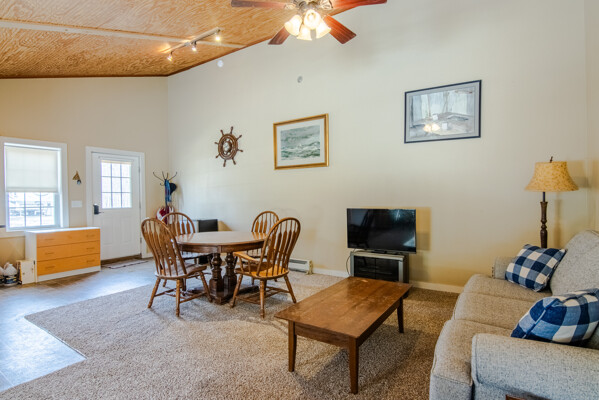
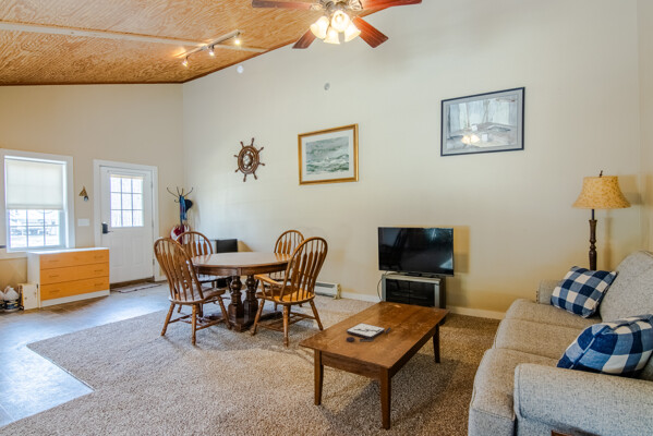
+ board game [346,322,391,342]
